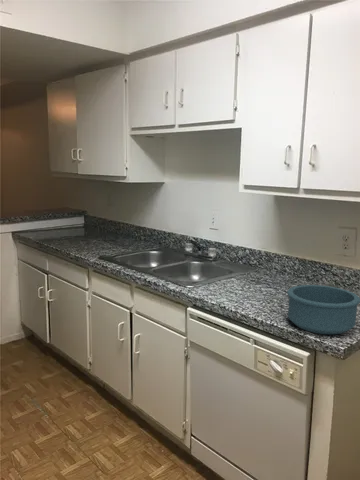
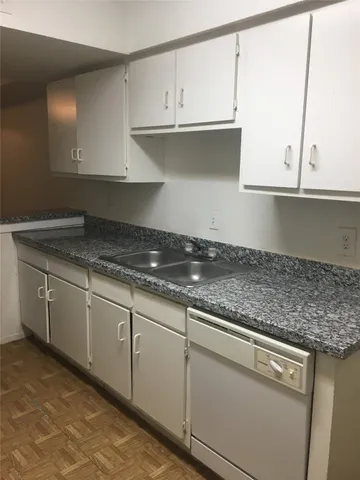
- mixing bowl [286,284,360,336]
